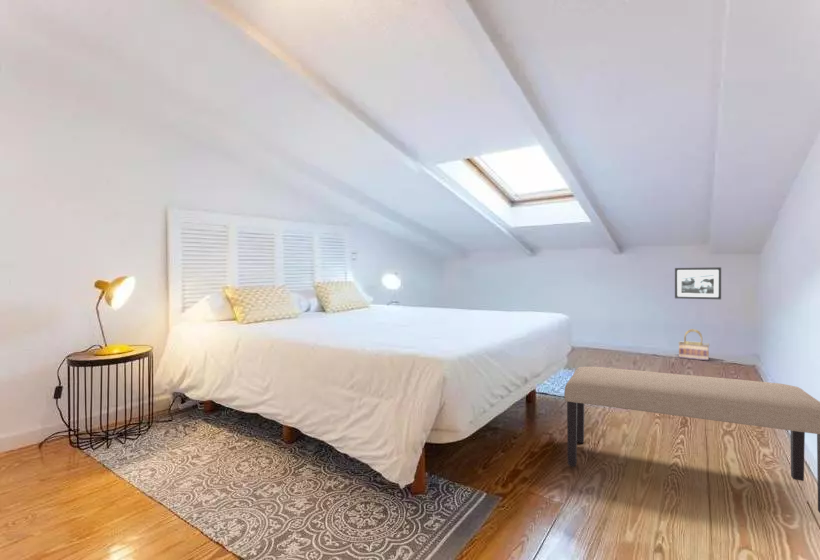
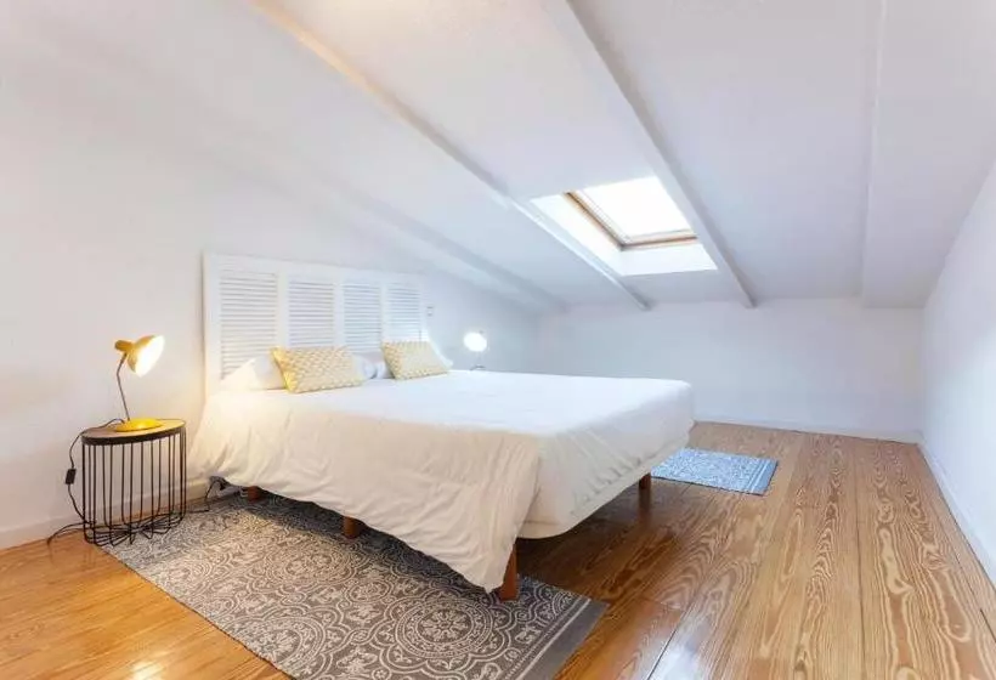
- basket [677,328,710,361]
- bench [563,366,820,514]
- picture frame [674,266,722,300]
